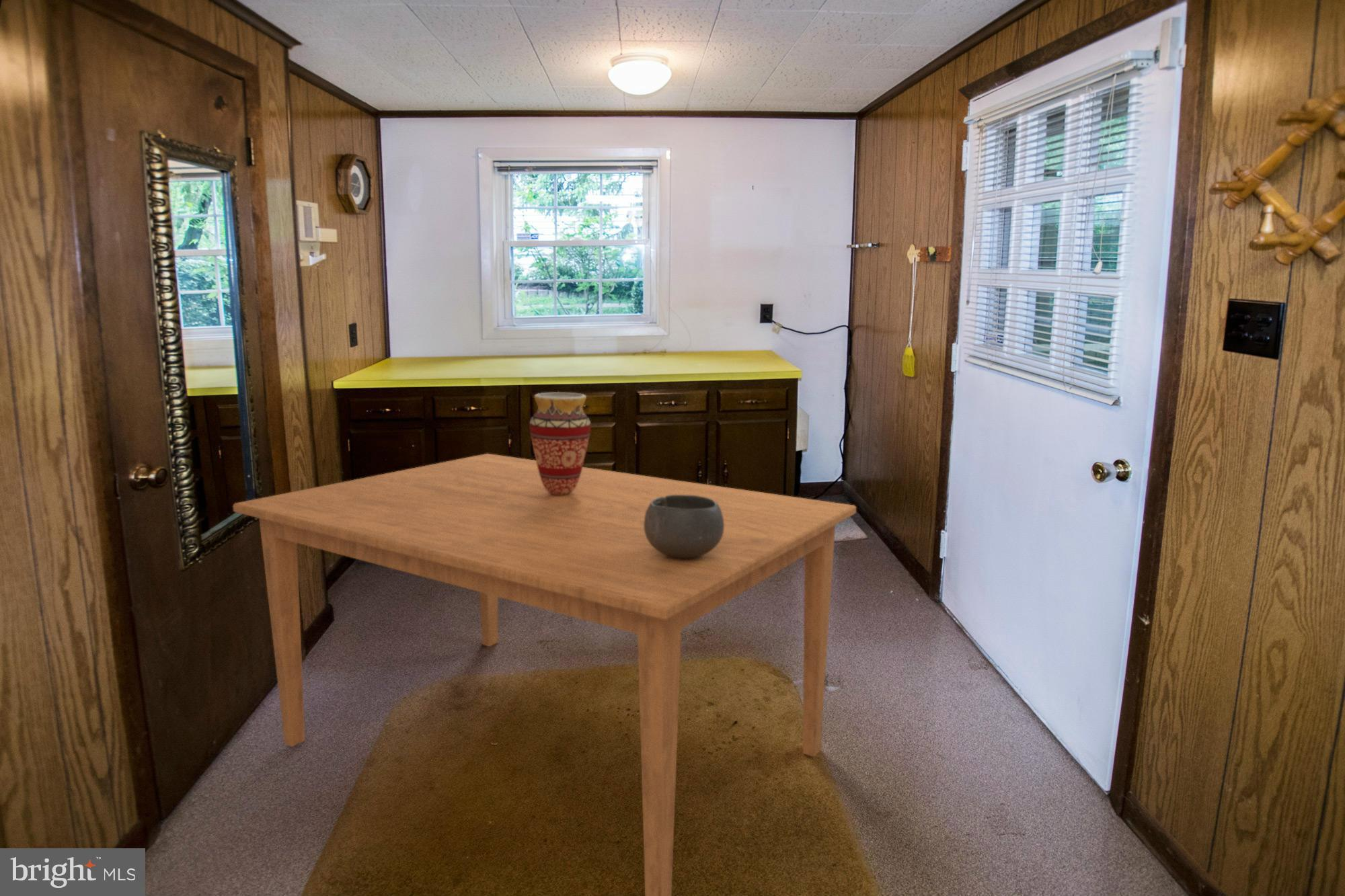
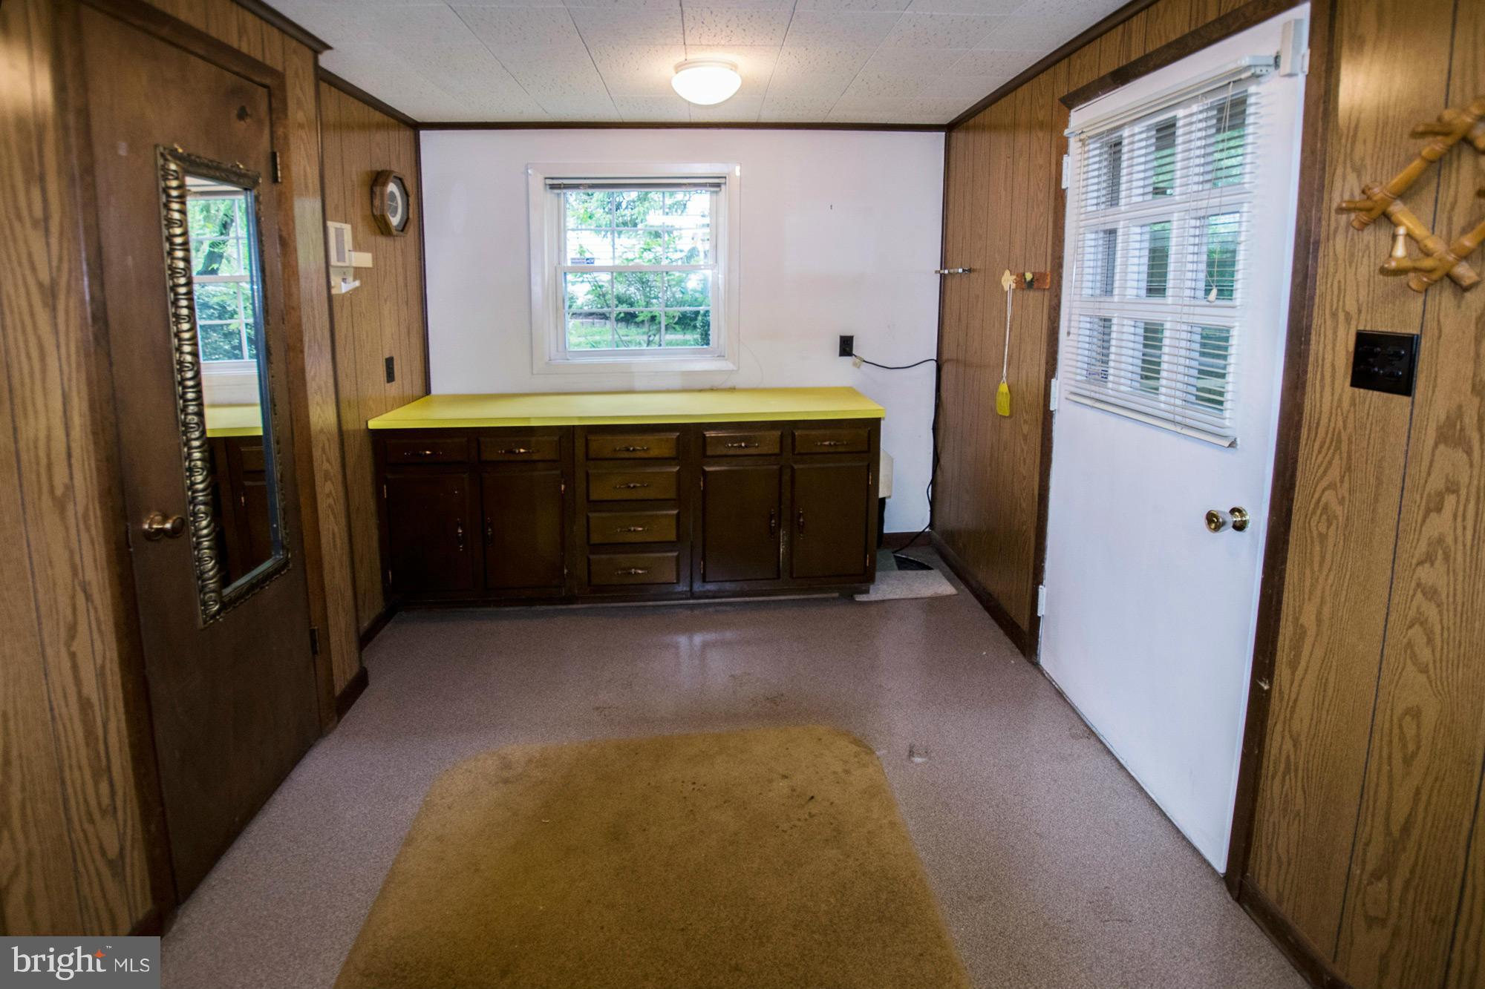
- bowl [644,495,724,559]
- dining table [232,453,857,896]
- vase [529,391,592,495]
